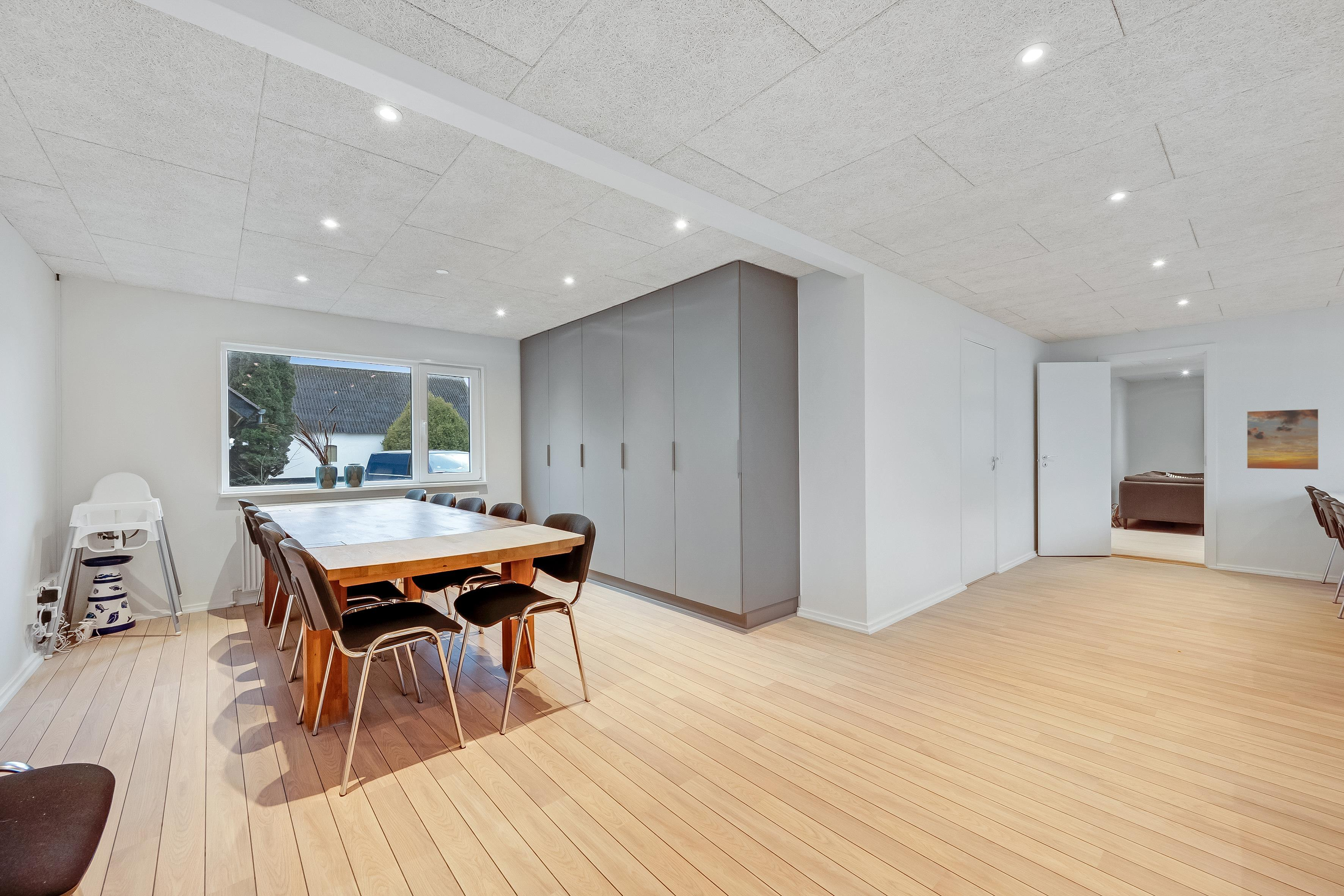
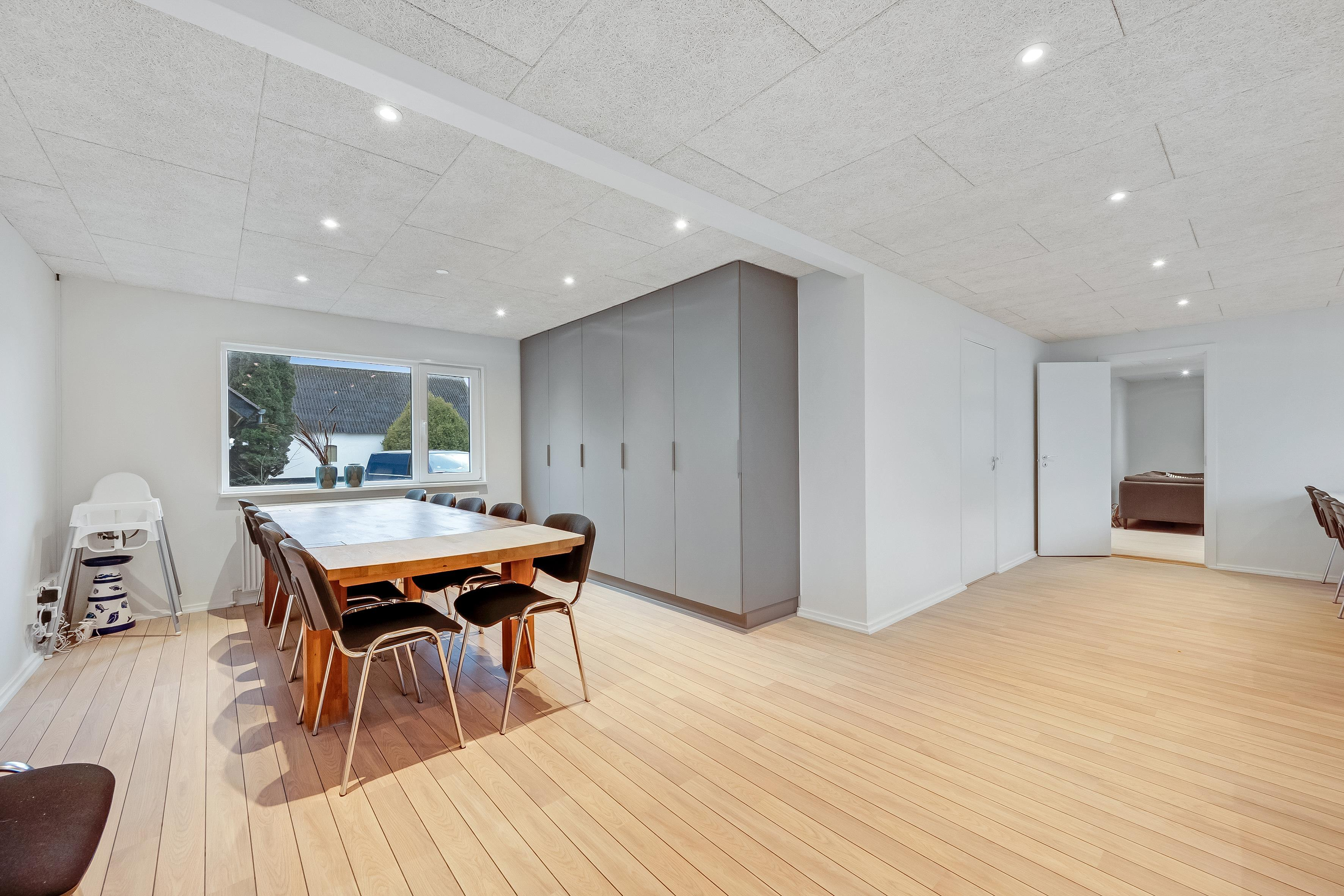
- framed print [1247,409,1319,470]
